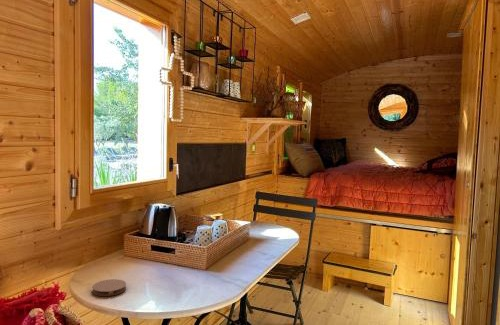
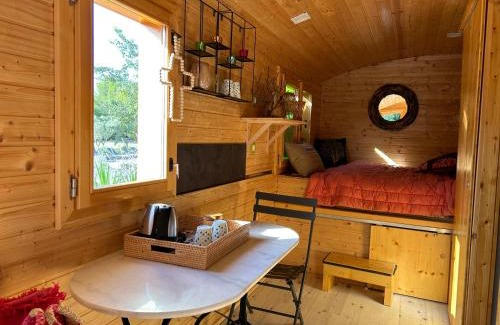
- coaster [91,278,127,297]
